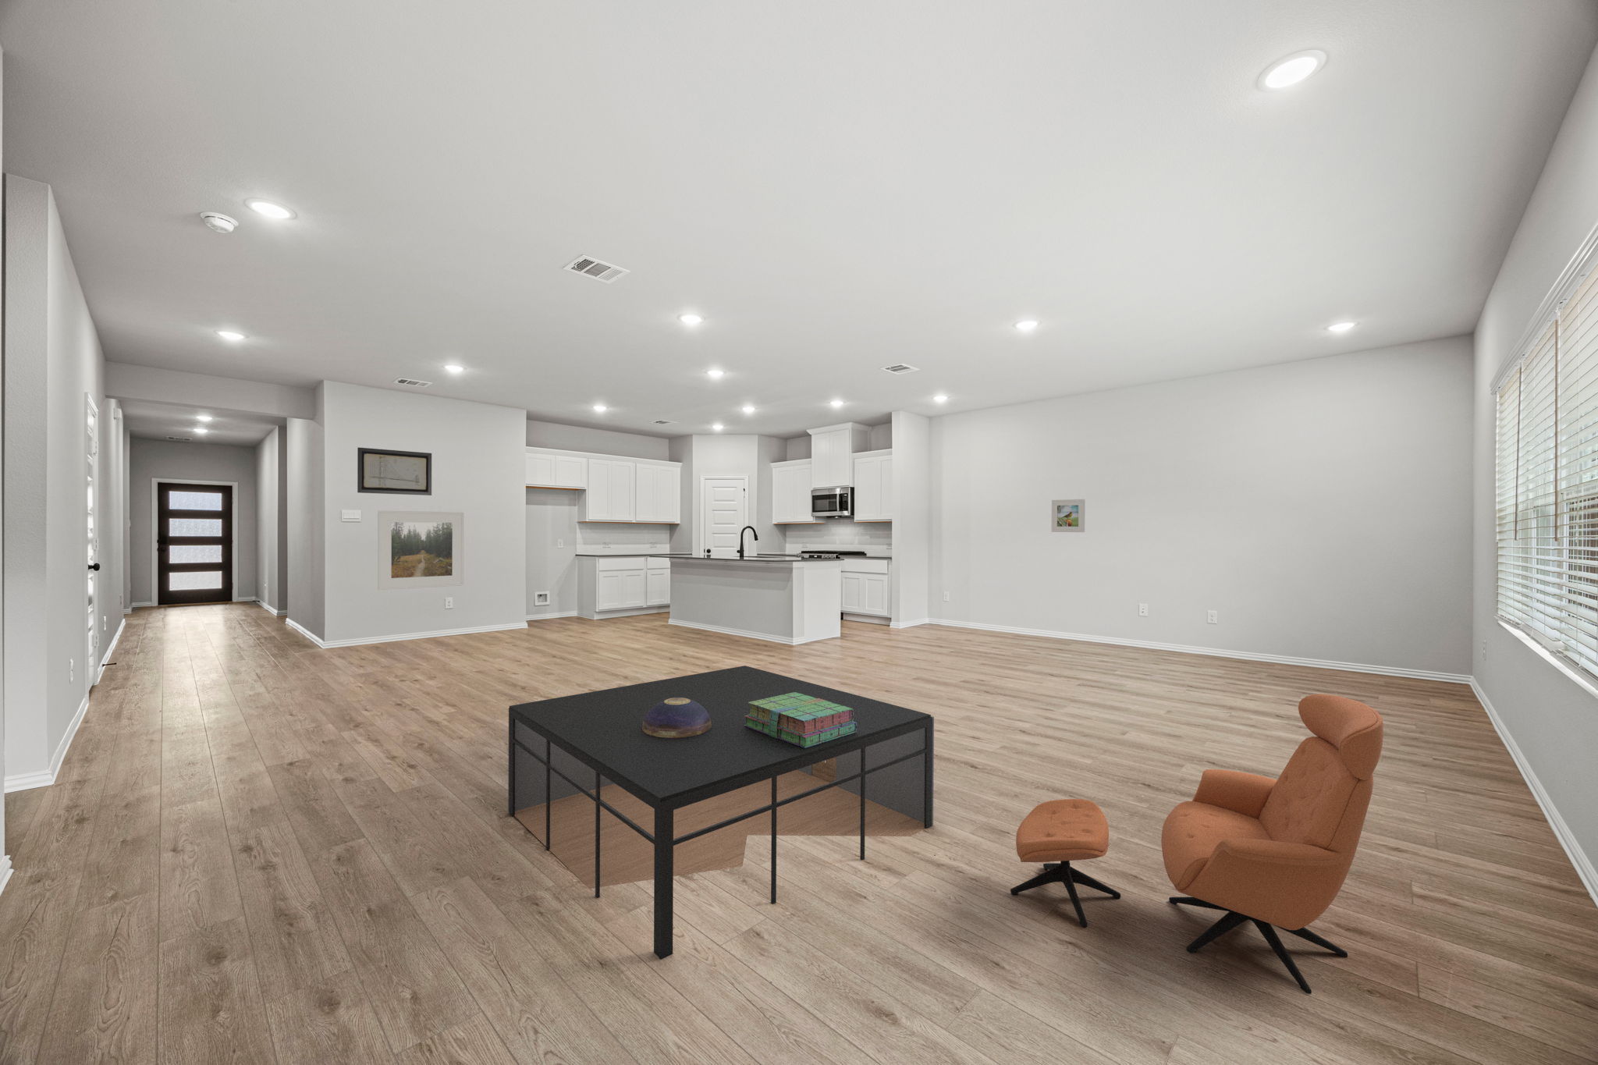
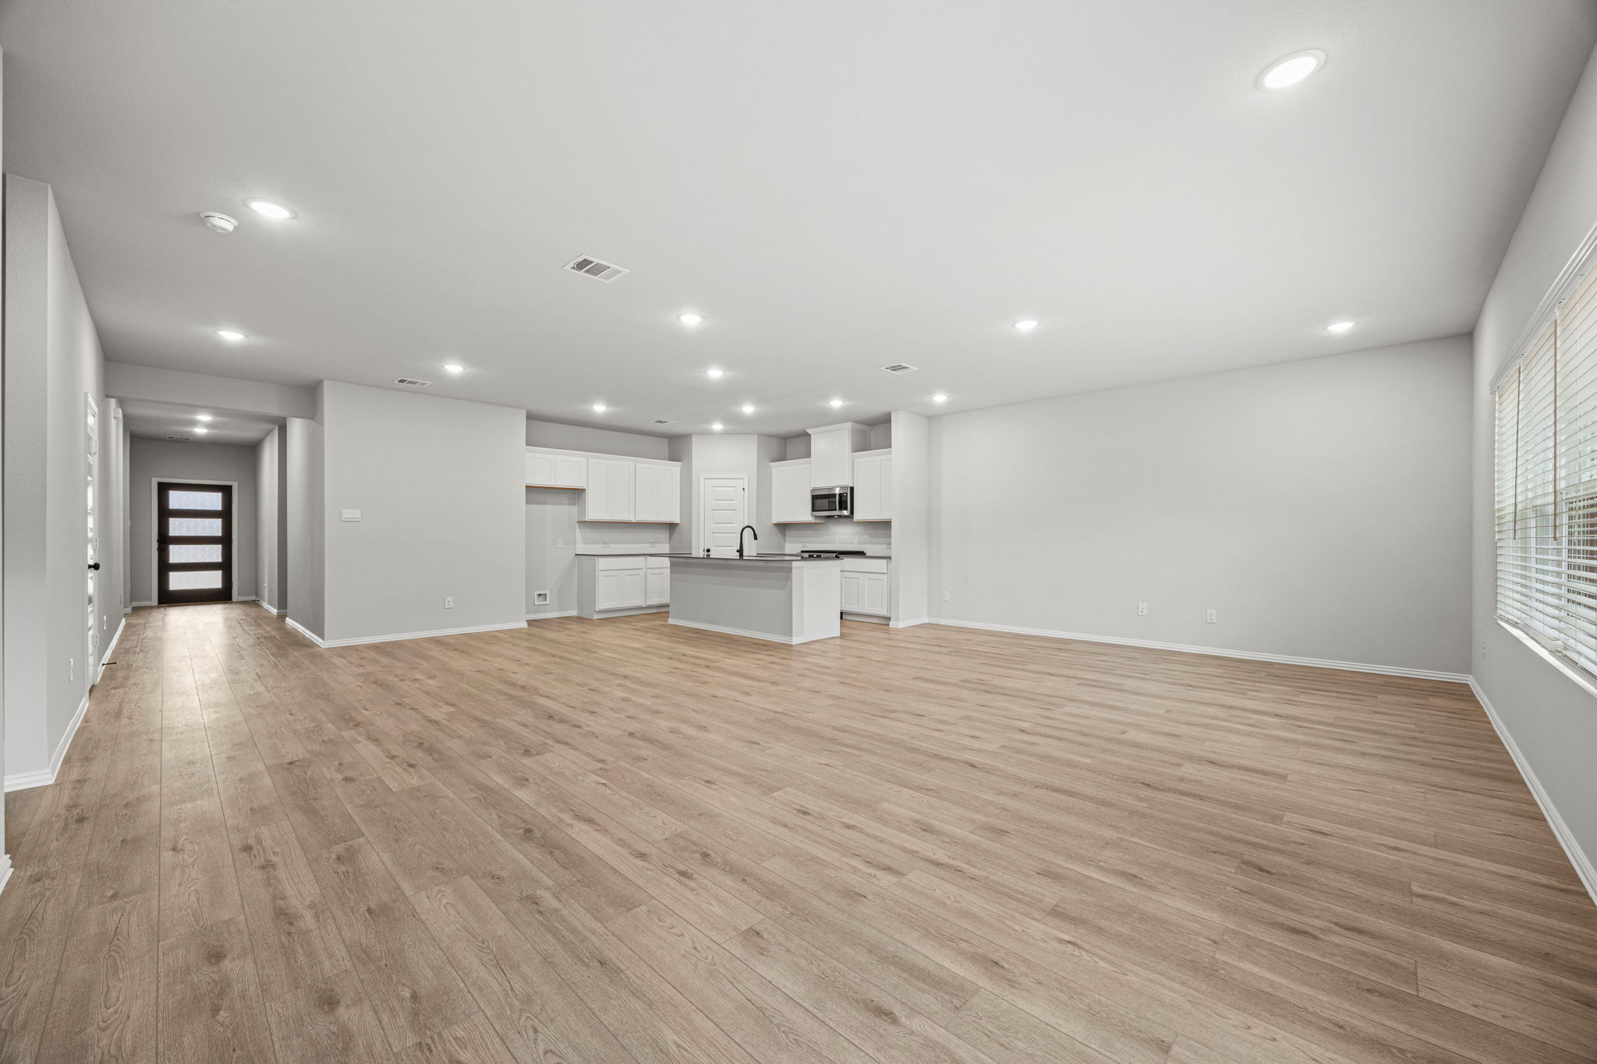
- decorative bowl [642,698,712,738]
- wall art [356,446,432,496]
- stack of books [745,692,858,748]
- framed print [1051,498,1086,532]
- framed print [377,510,465,591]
- armchair [1010,694,1384,995]
- coffee table [507,664,935,960]
